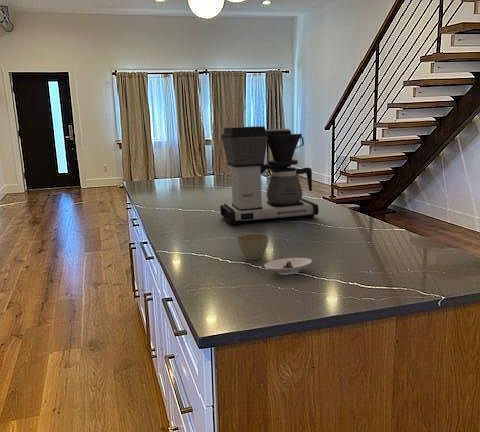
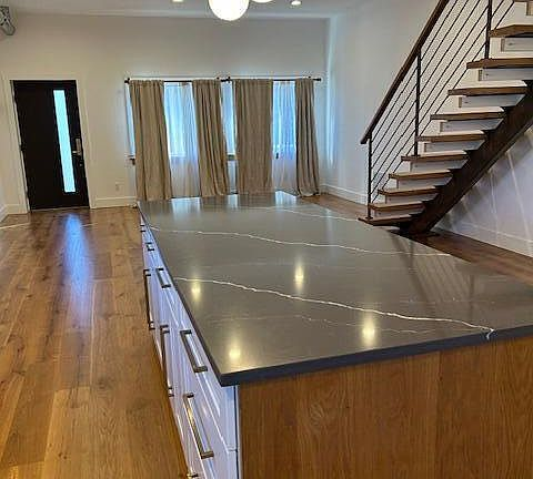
- coffee maker [219,125,319,226]
- flower pot [236,232,269,261]
- saucer [263,257,313,276]
